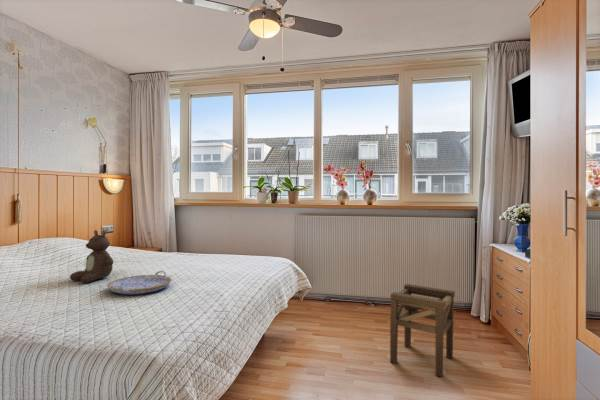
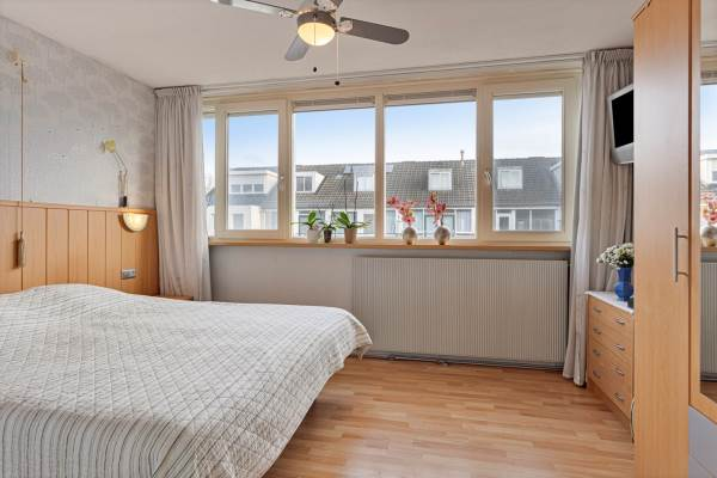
- stool [389,283,456,378]
- teddy bear [69,229,115,284]
- serving tray [106,270,172,296]
